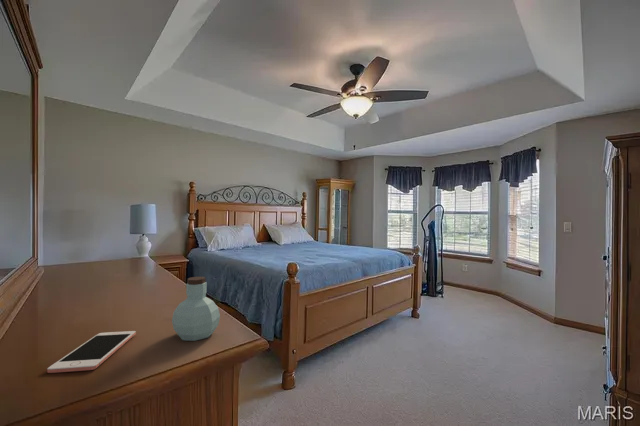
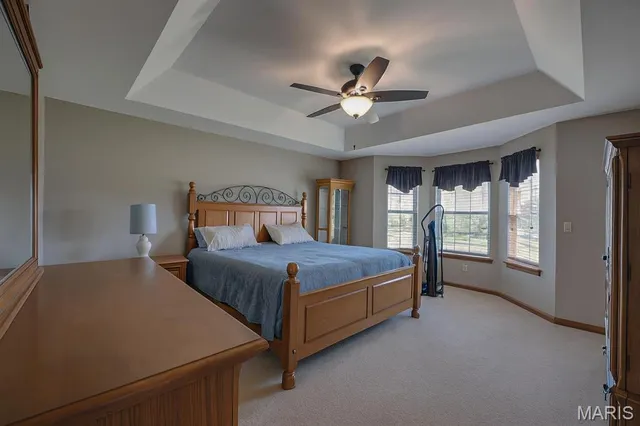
- cell phone [46,330,137,374]
- jar [171,276,221,342]
